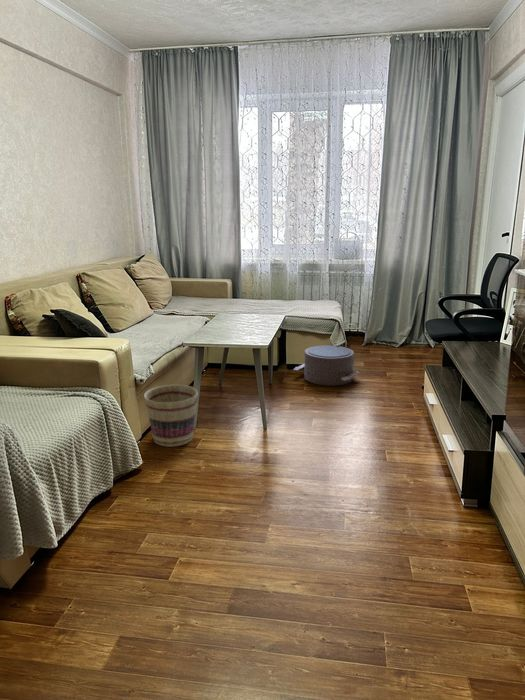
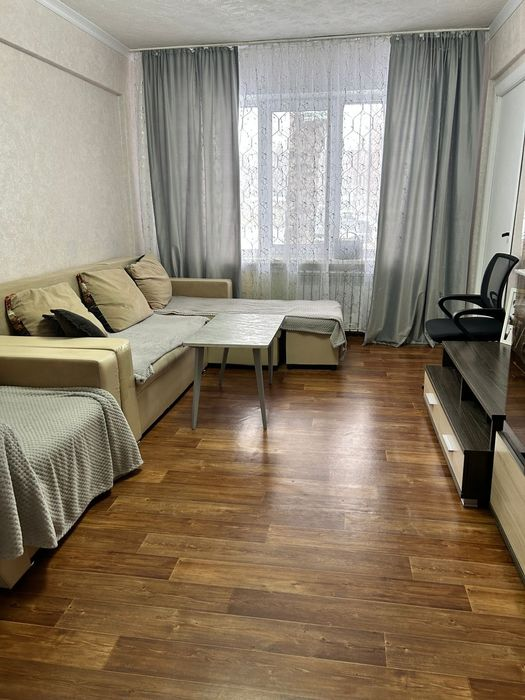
- pouf [293,345,360,386]
- basket [143,384,199,448]
